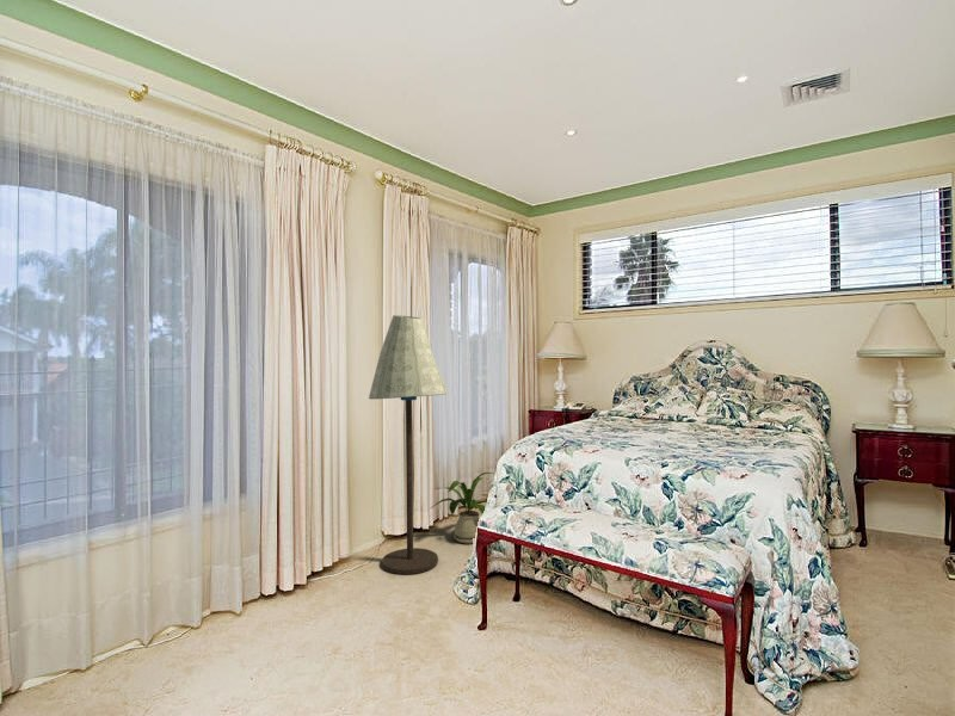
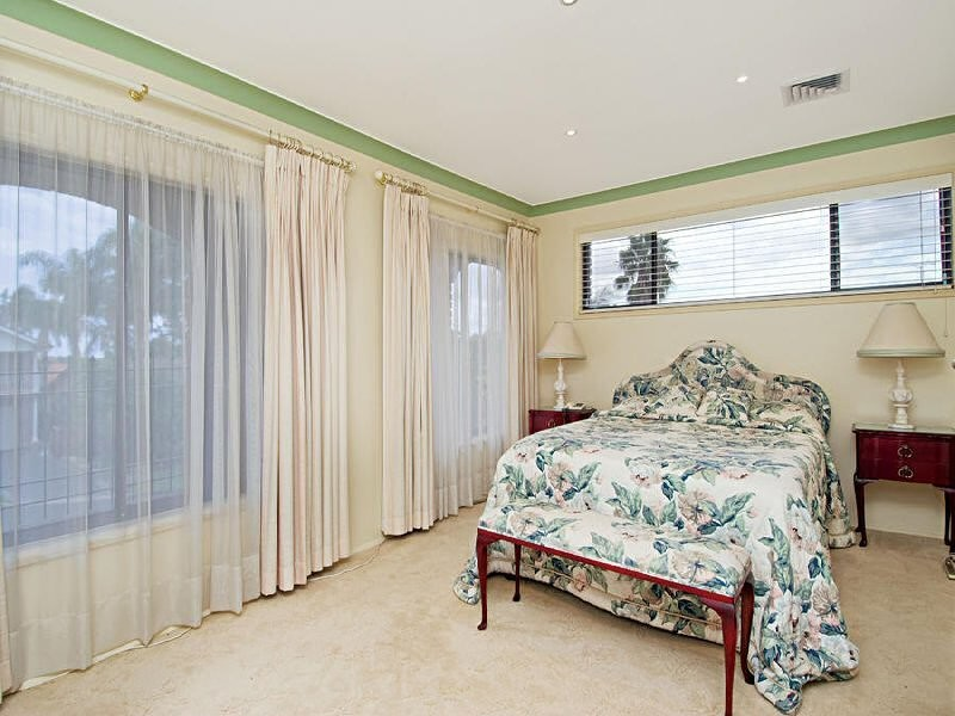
- house plant [430,471,495,544]
- floor lamp [368,314,449,575]
